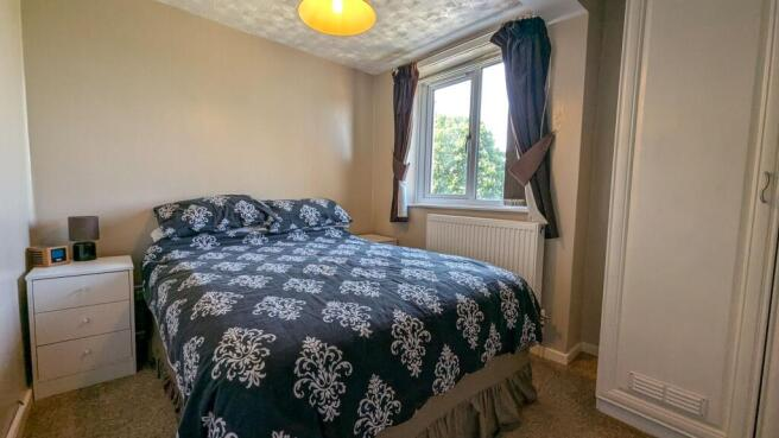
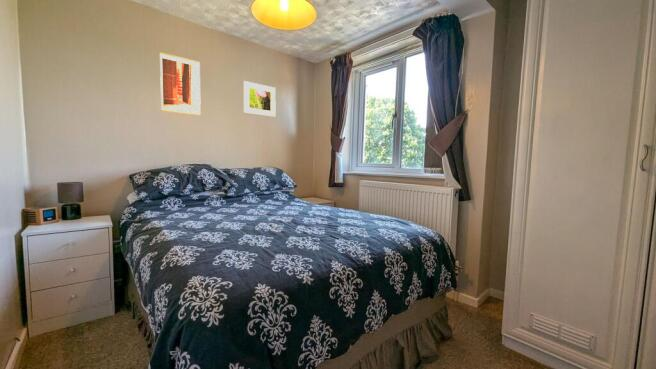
+ wall art [159,51,202,117]
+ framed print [242,80,277,118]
